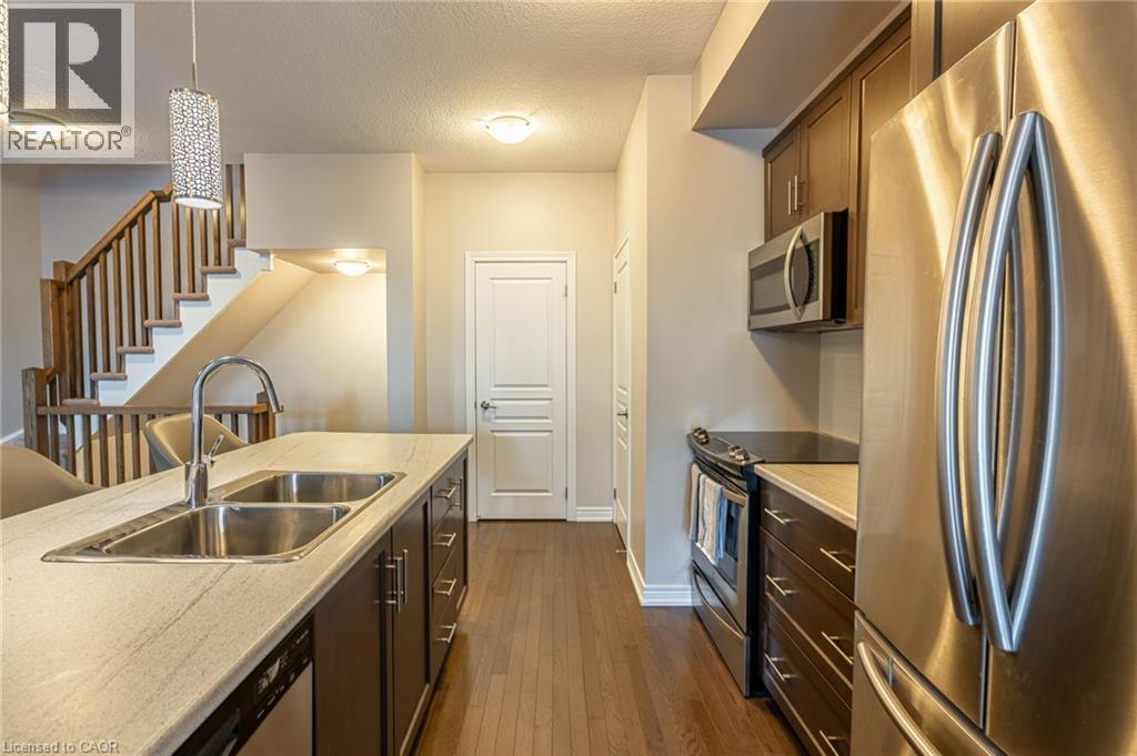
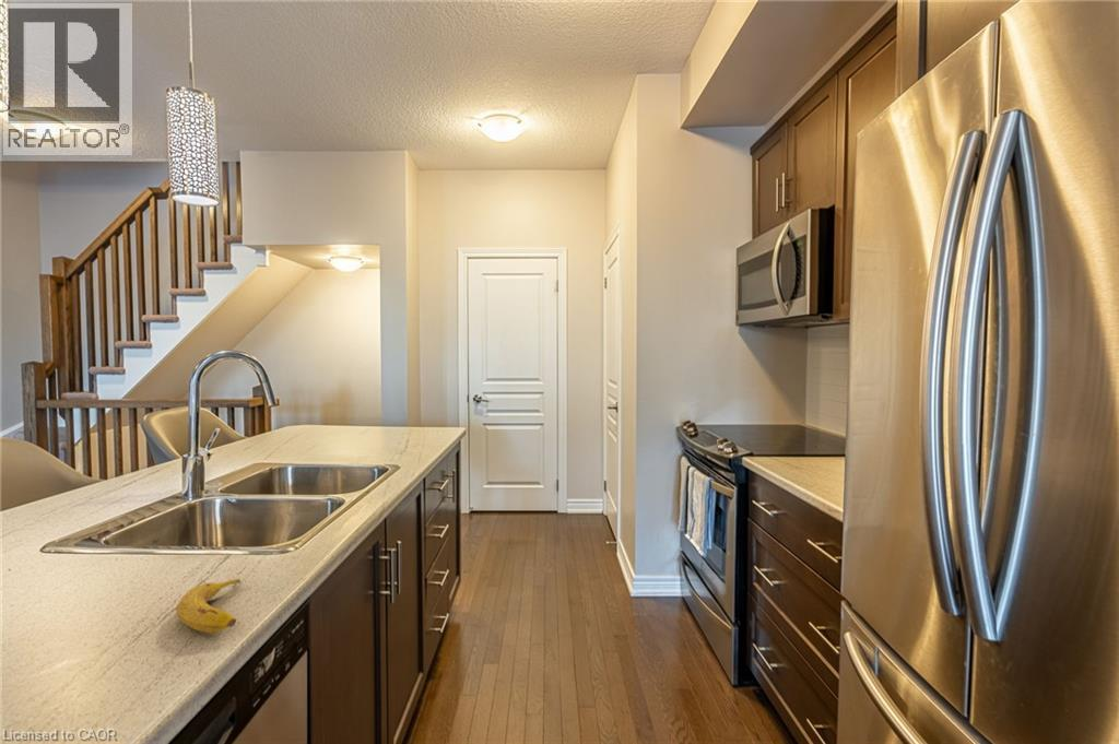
+ fruit [175,578,242,634]
